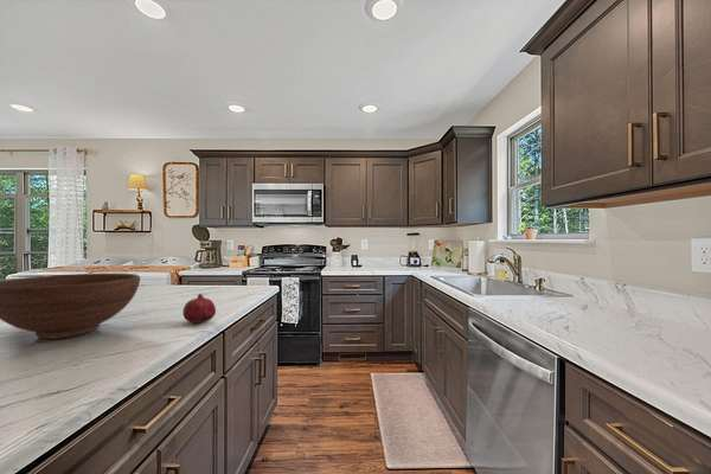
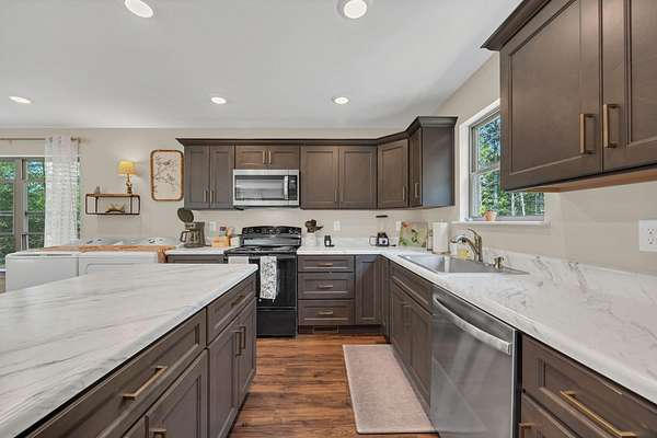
- fruit bowl [0,273,141,340]
- fruit [181,293,217,325]
